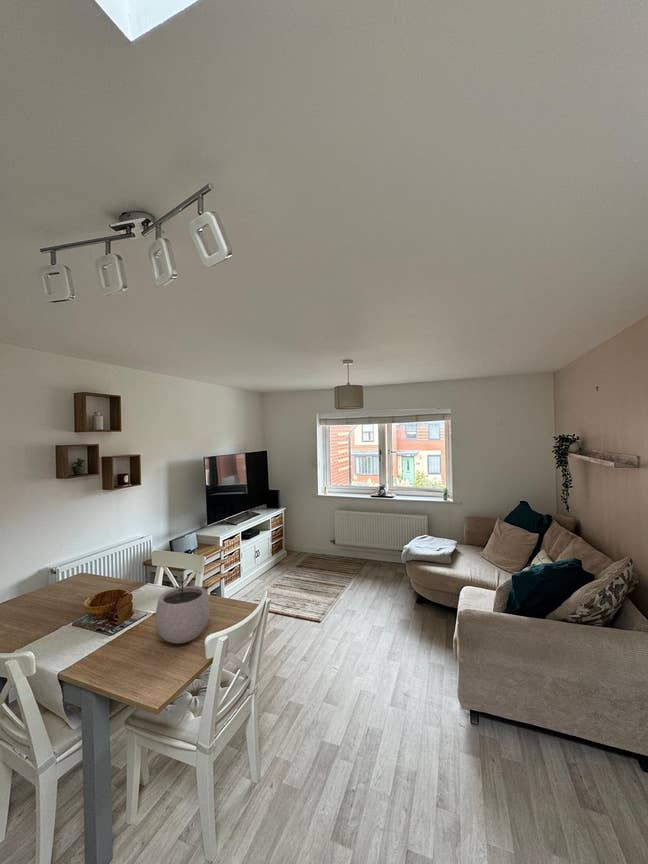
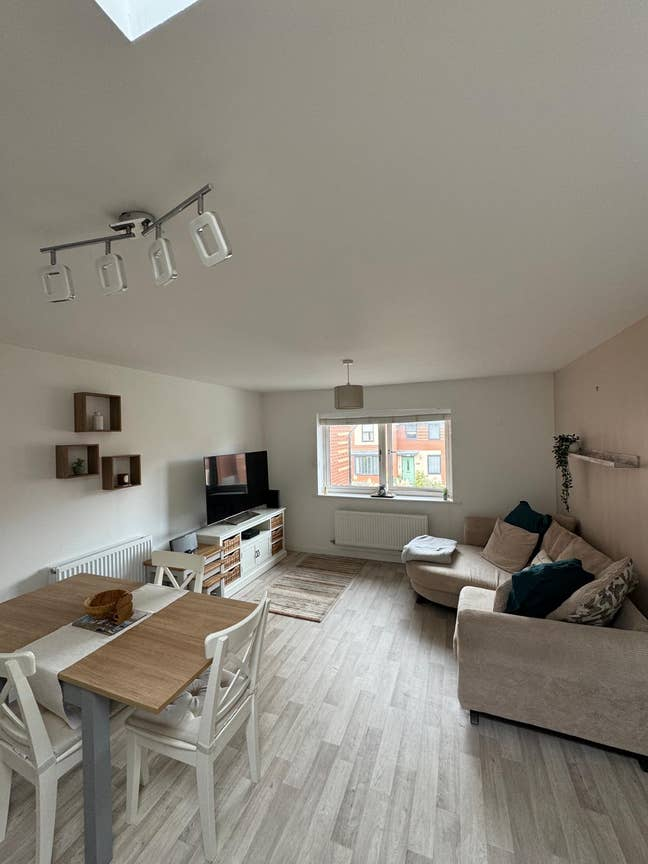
- plant pot [154,573,211,644]
